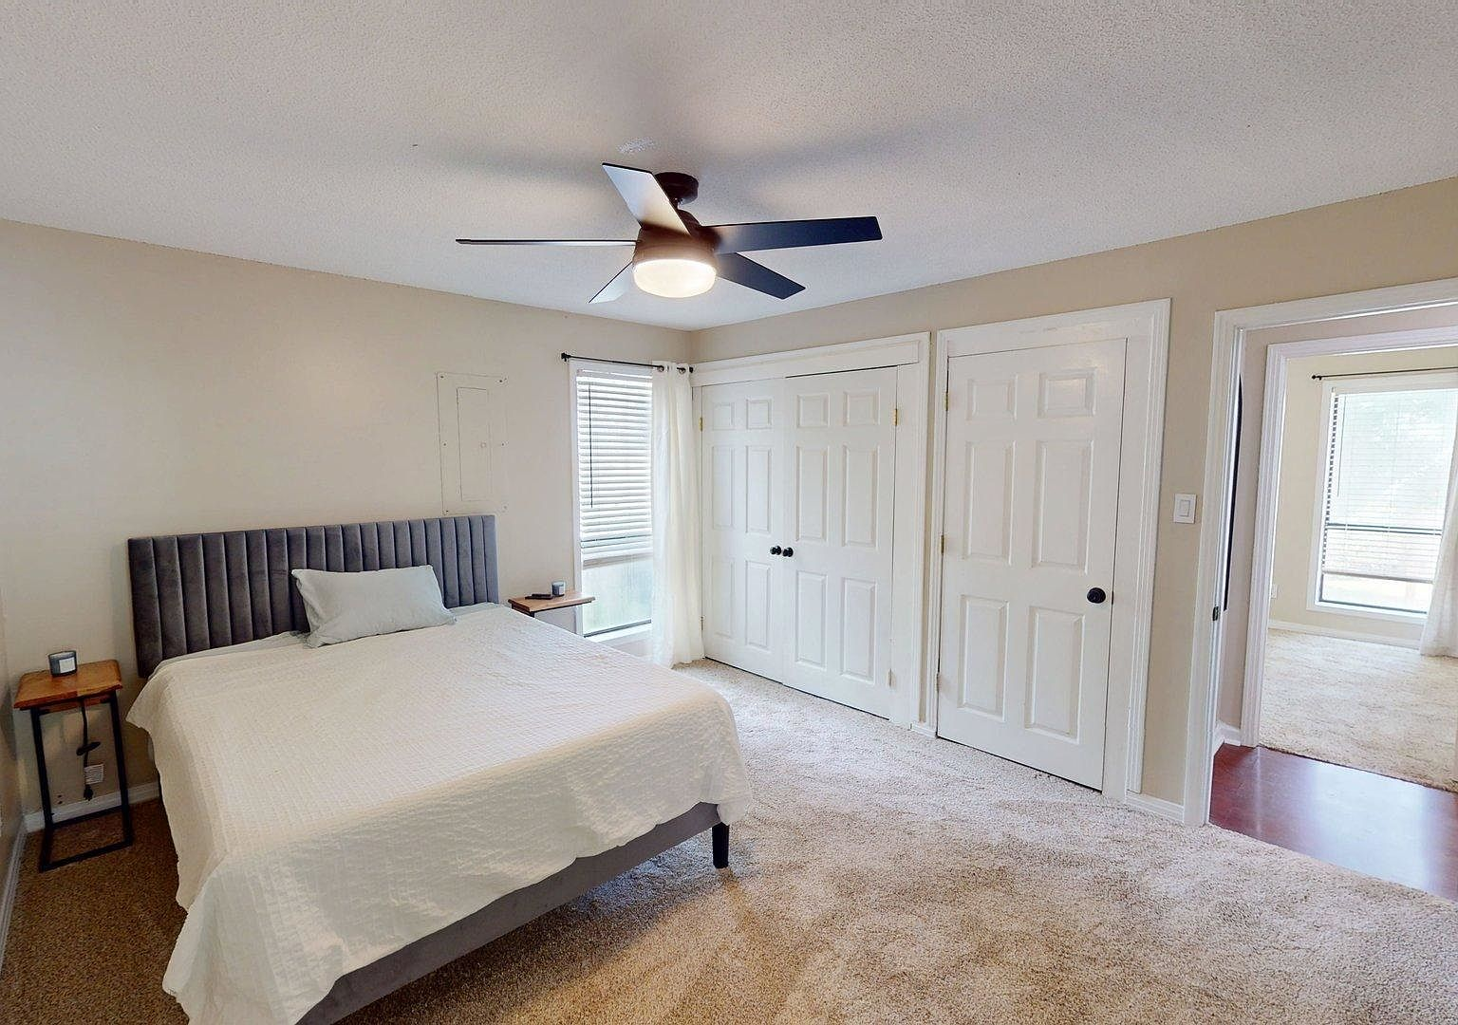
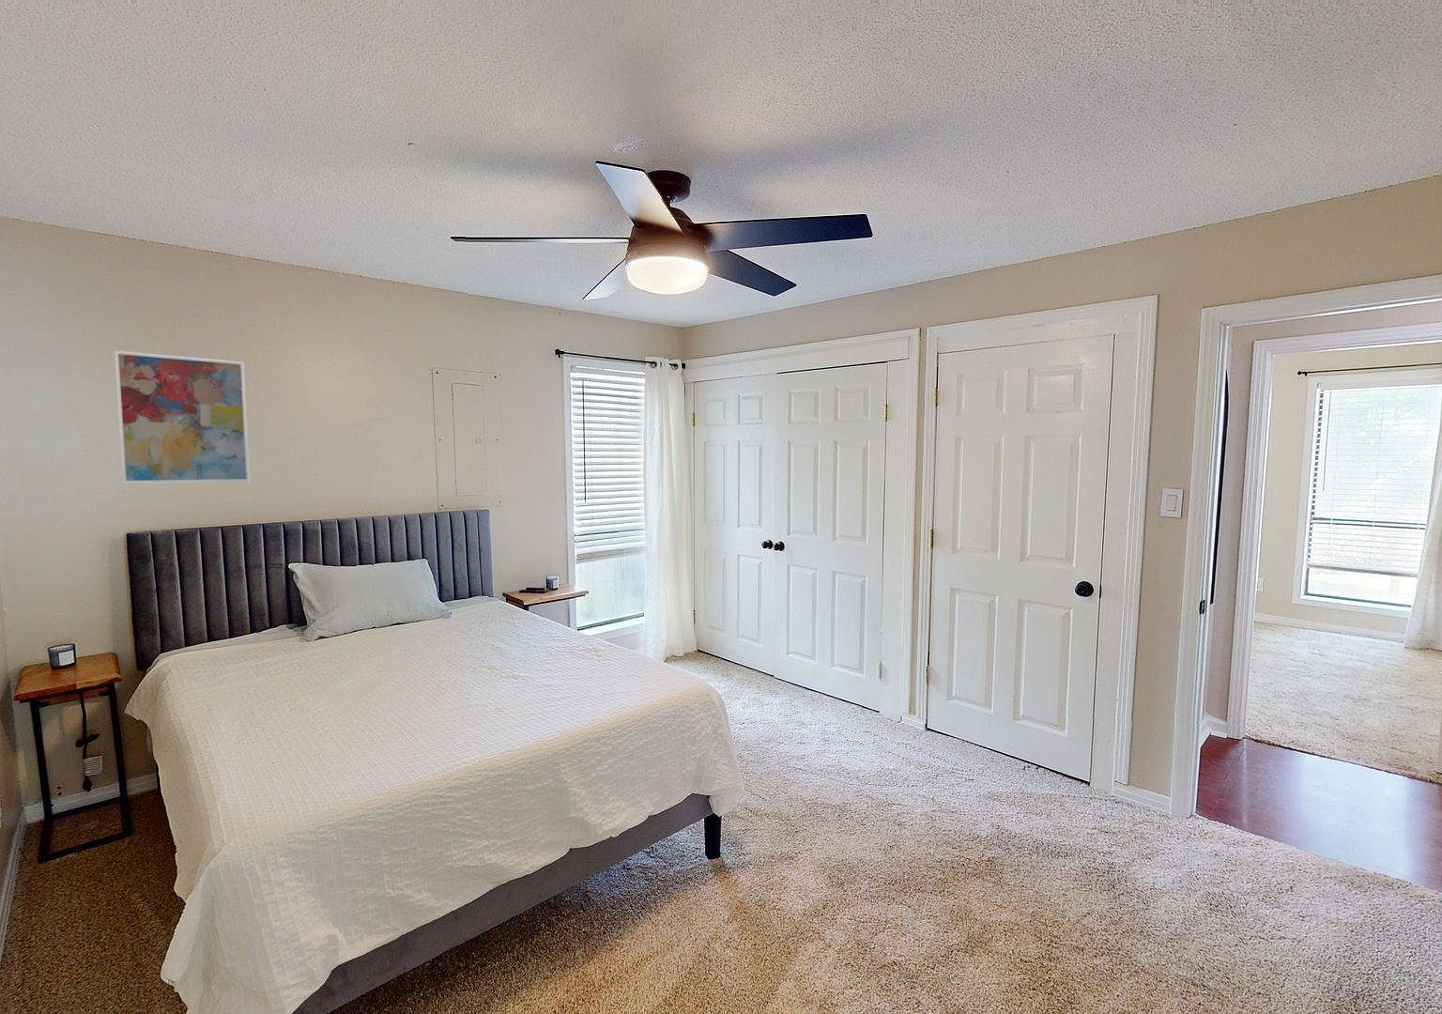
+ wall art [114,349,250,485]
